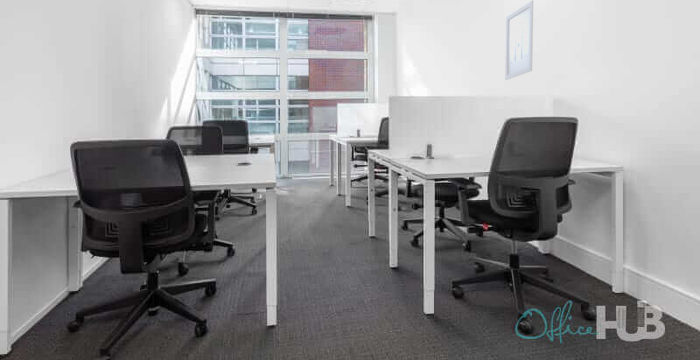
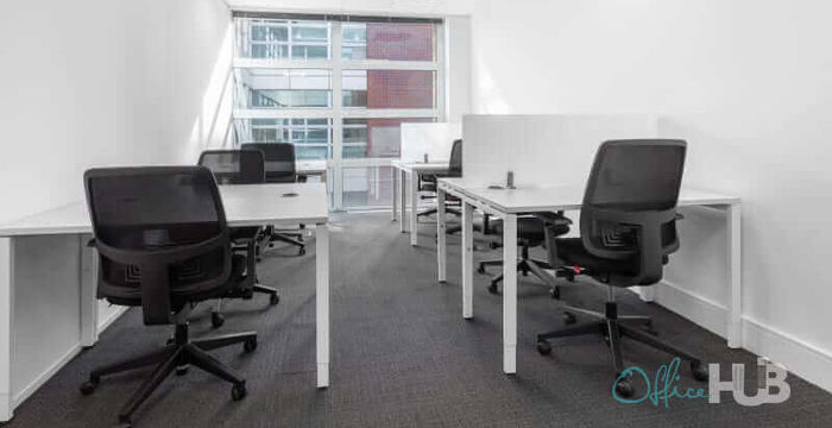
- wall art [504,0,534,81]
